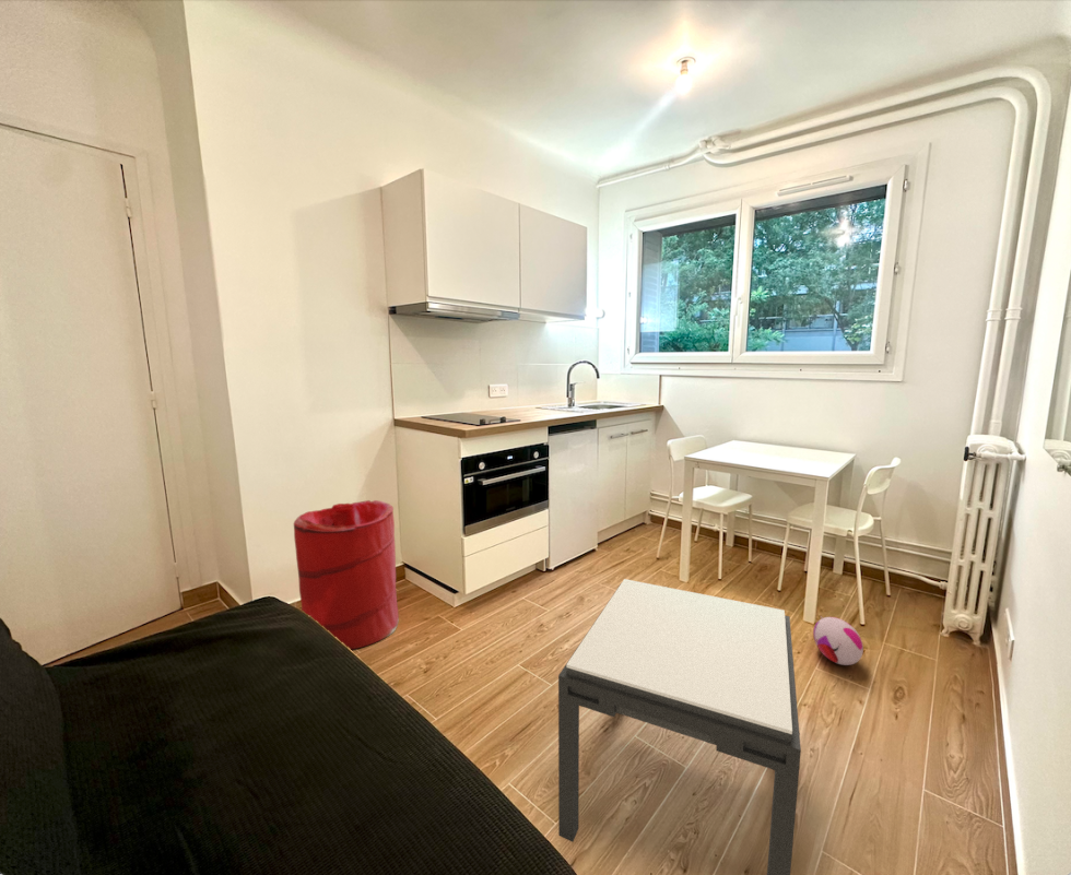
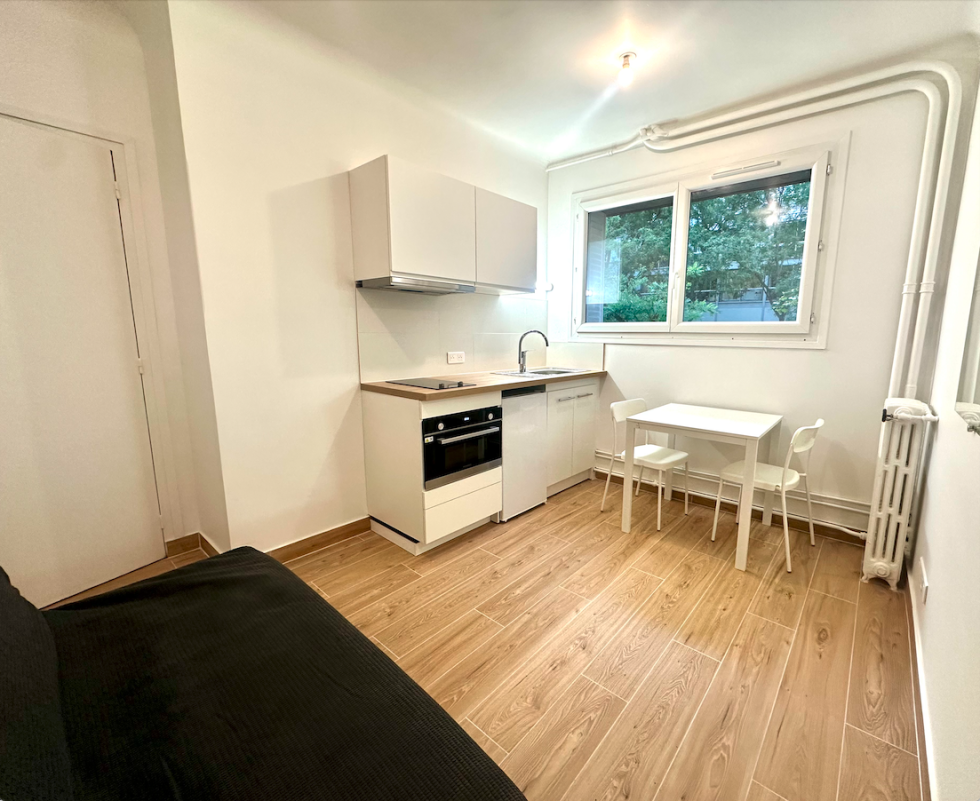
- side table [557,578,802,875]
- plush toy [812,615,864,666]
- laundry hamper [293,499,400,651]
